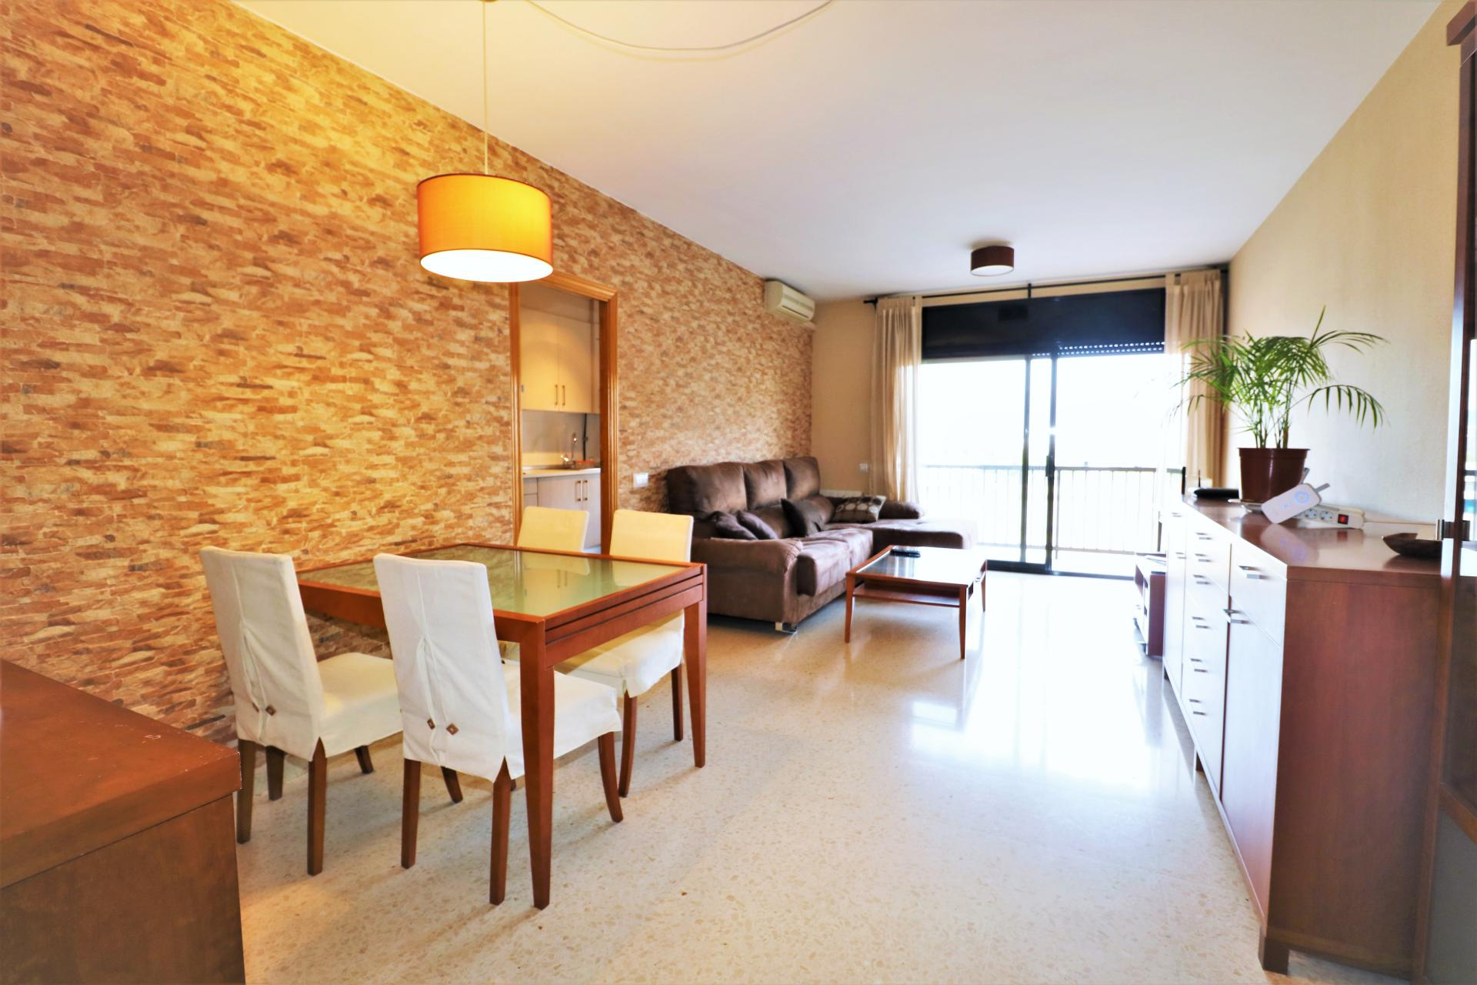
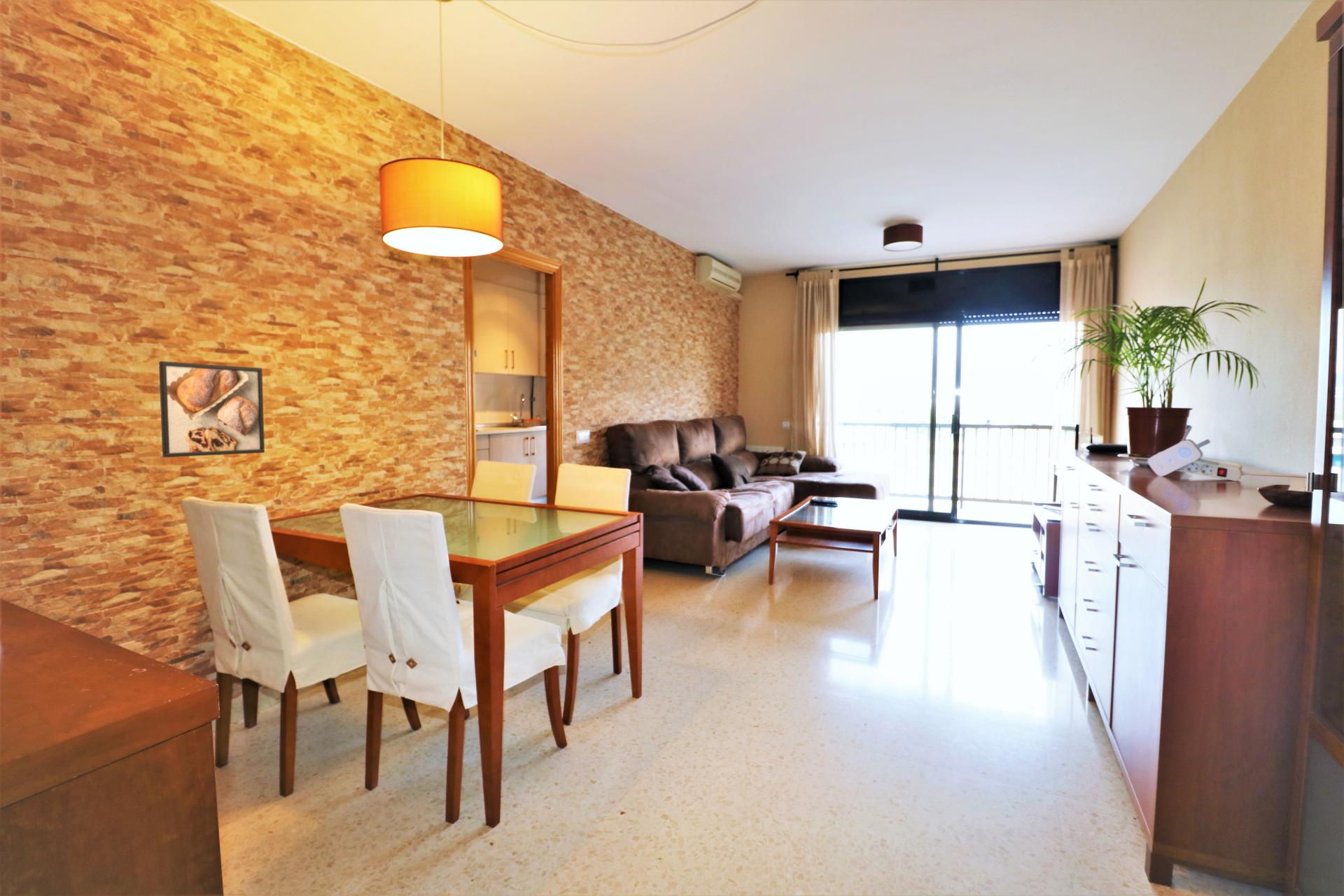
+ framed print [158,360,265,458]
